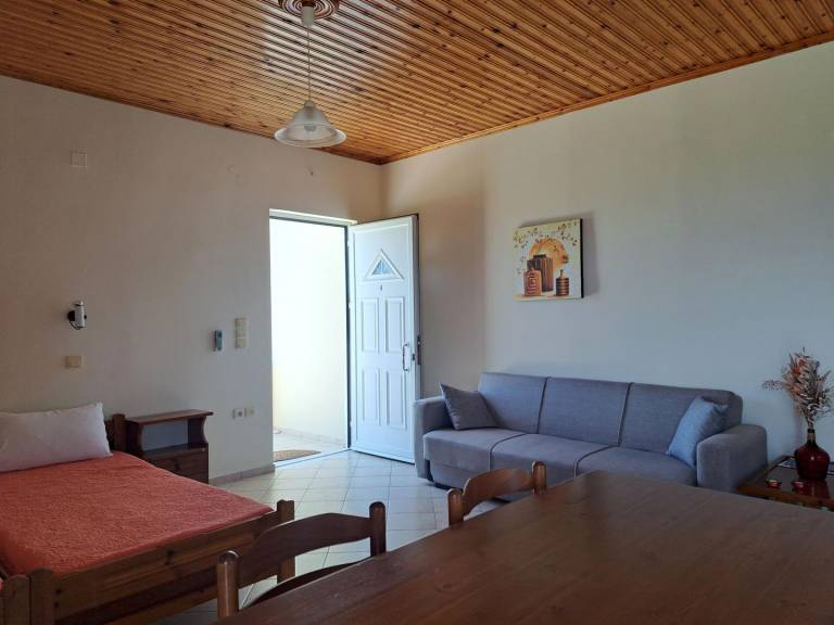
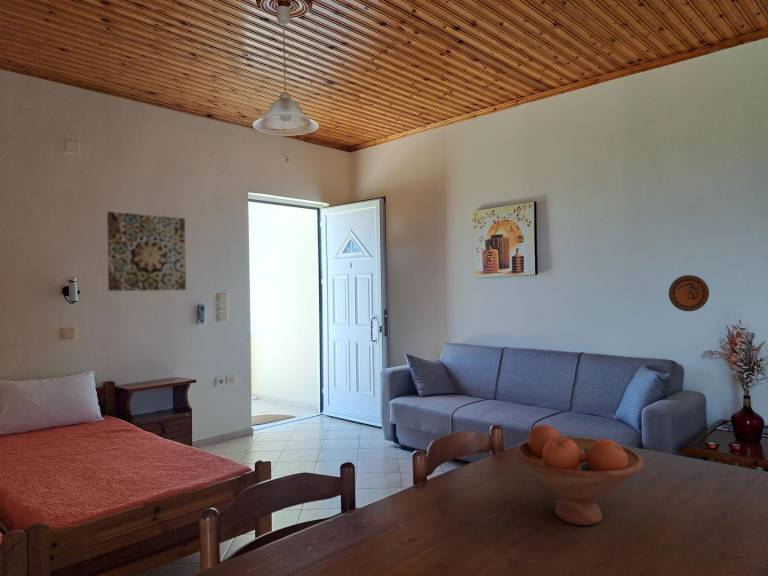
+ decorative plate [668,274,710,312]
+ wall art [106,211,187,292]
+ fruit bowl [515,424,645,526]
